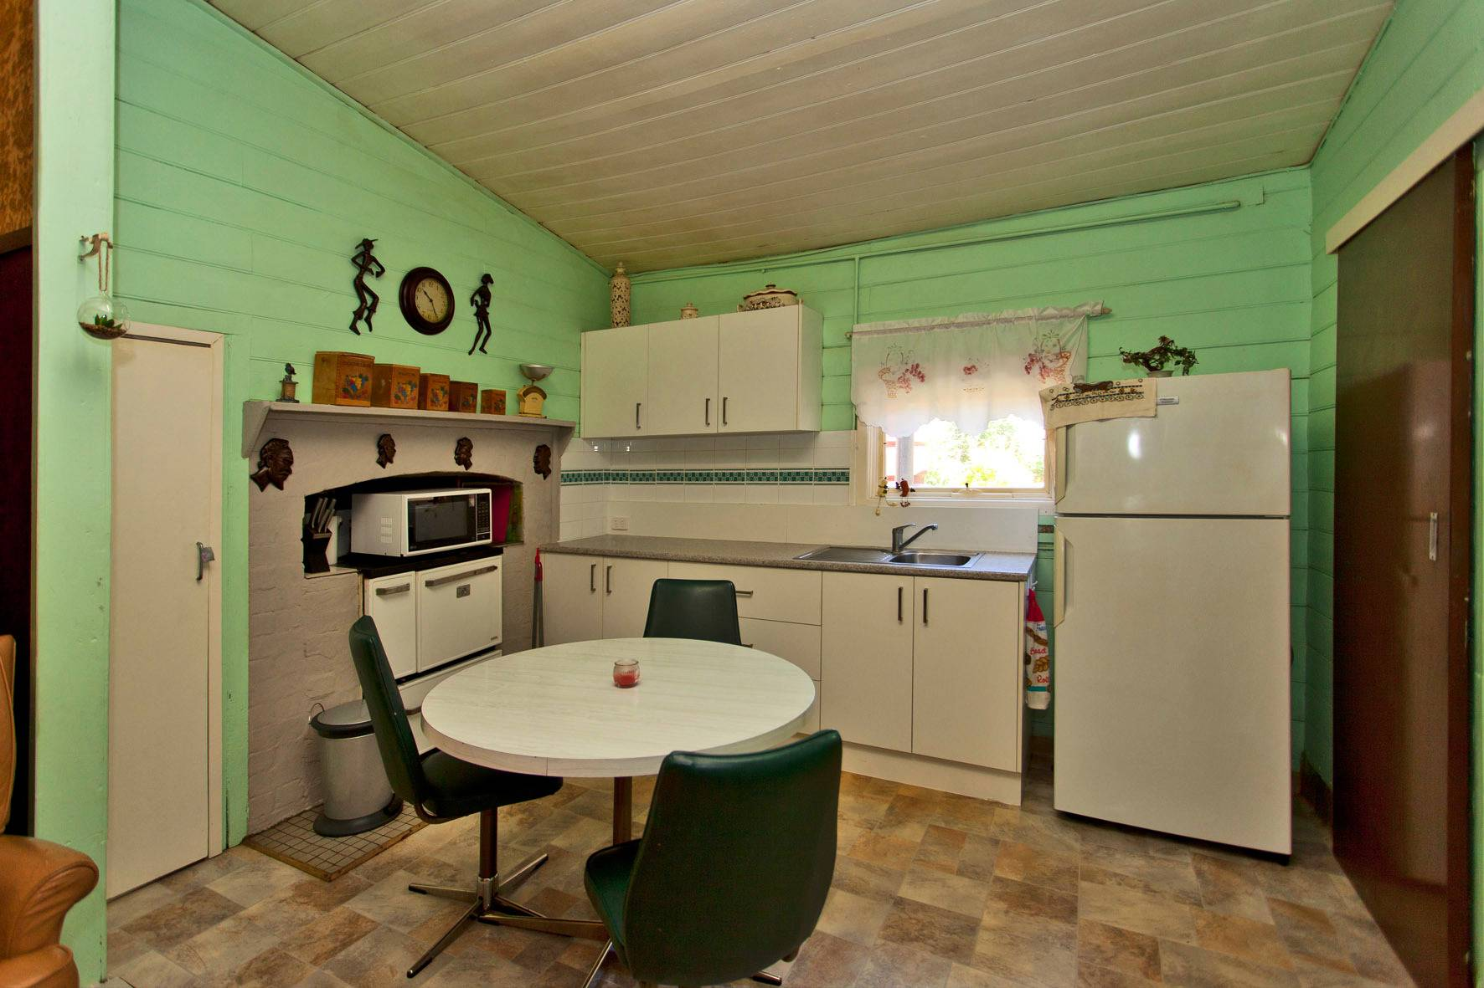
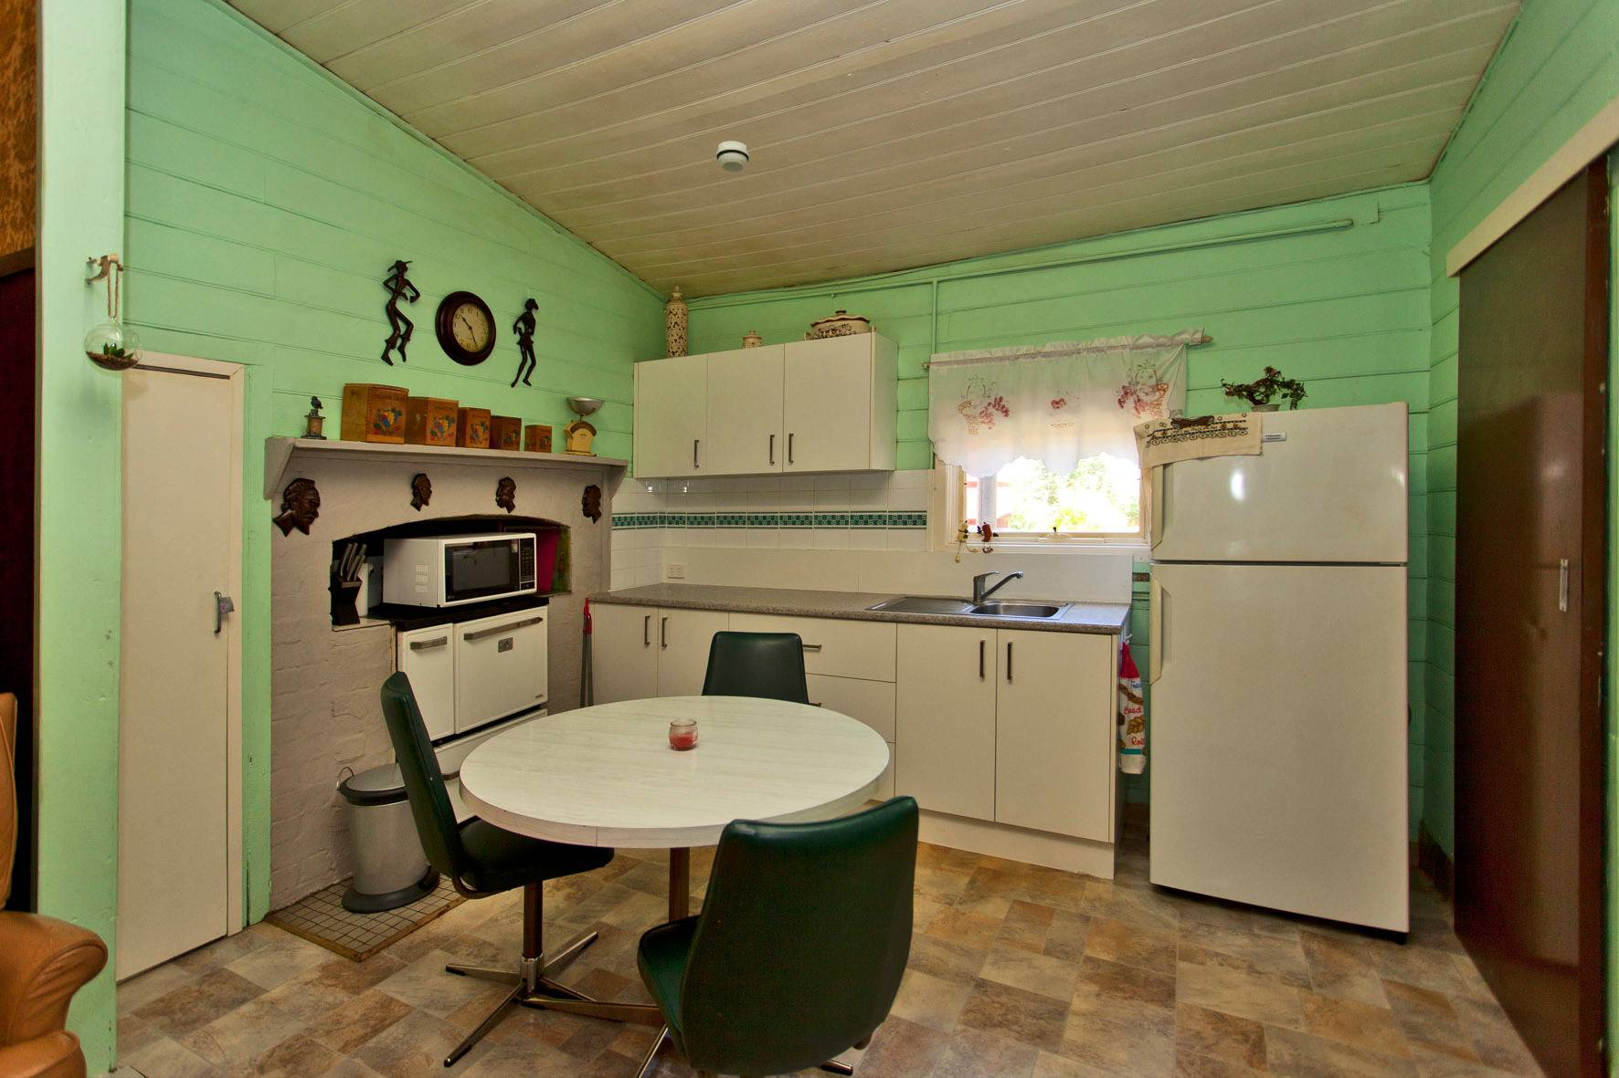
+ smoke detector [715,141,750,173]
